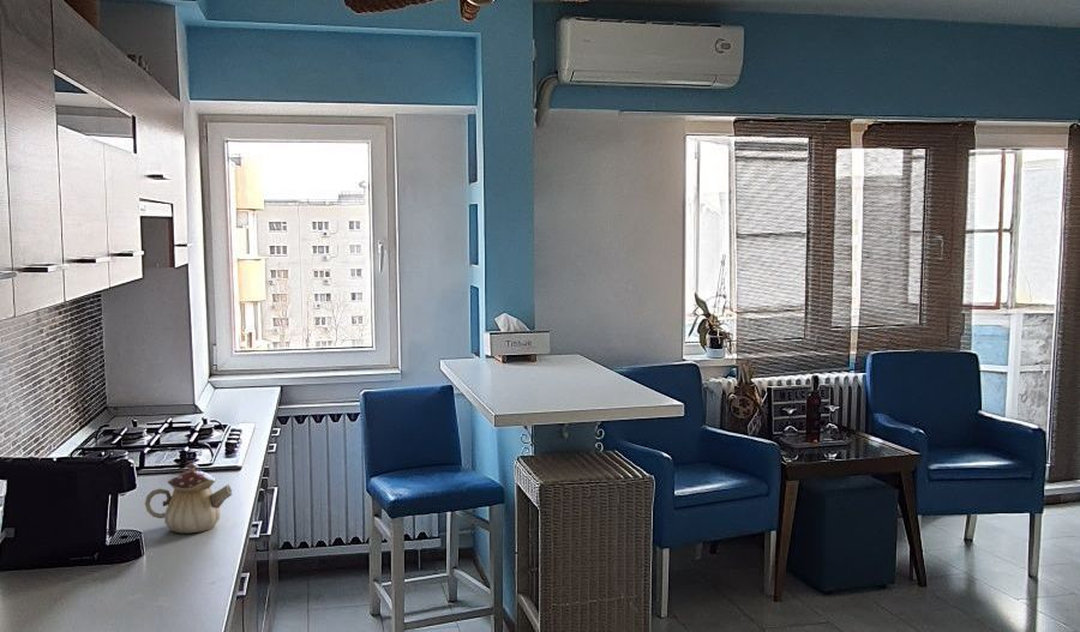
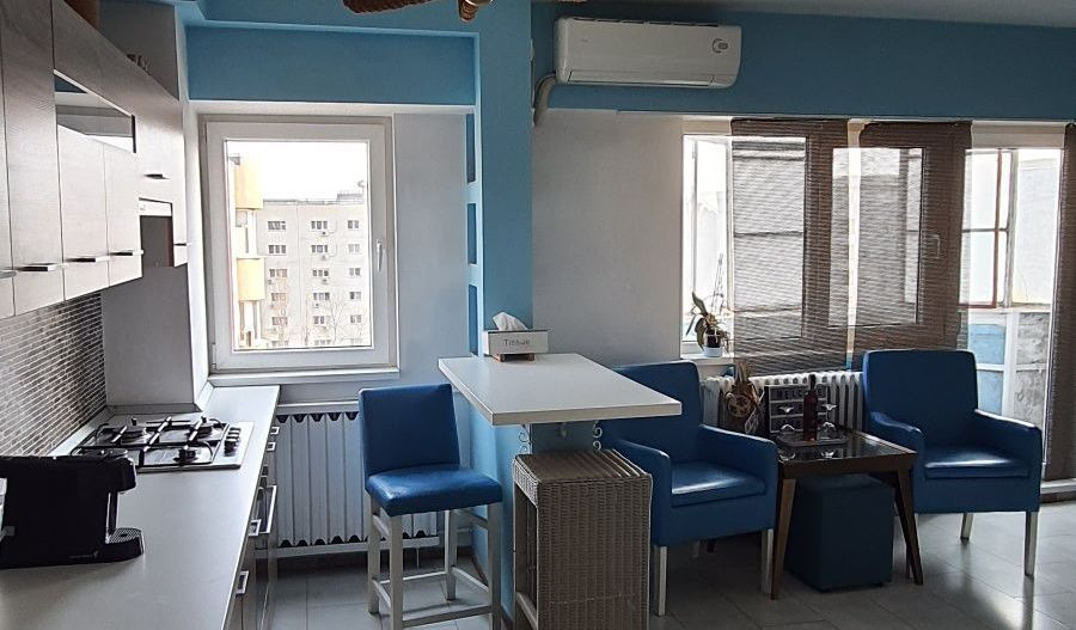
- teapot [144,462,233,534]
